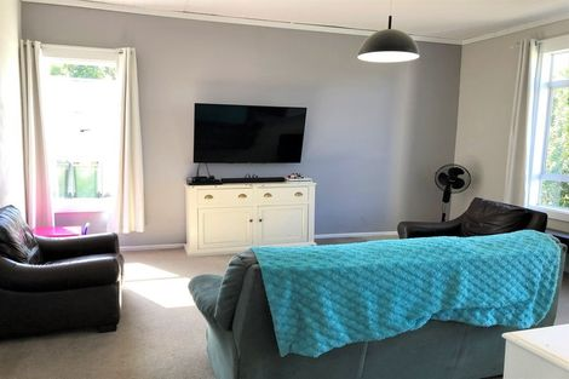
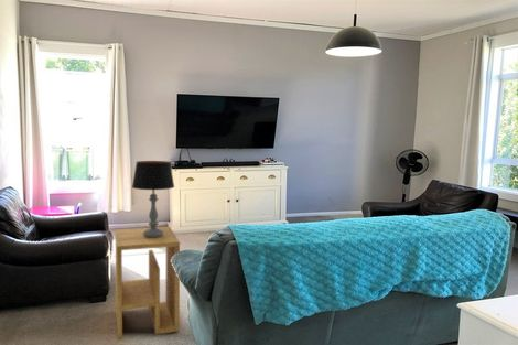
+ table lamp [131,160,175,238]
+ side table [115,226,181,341]
